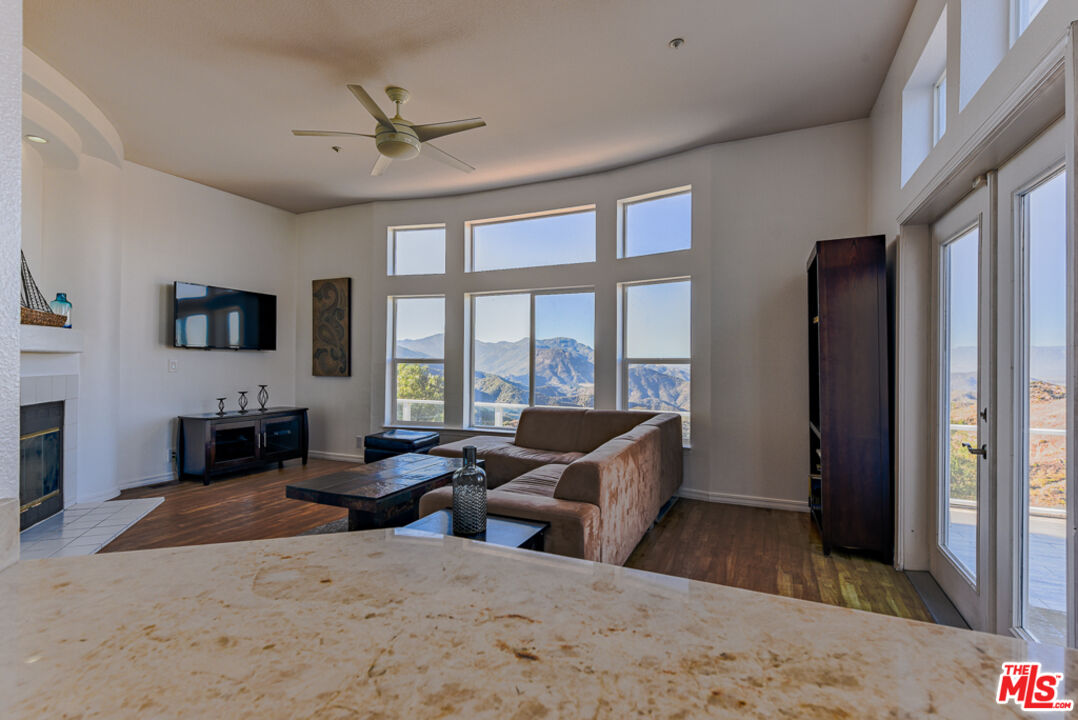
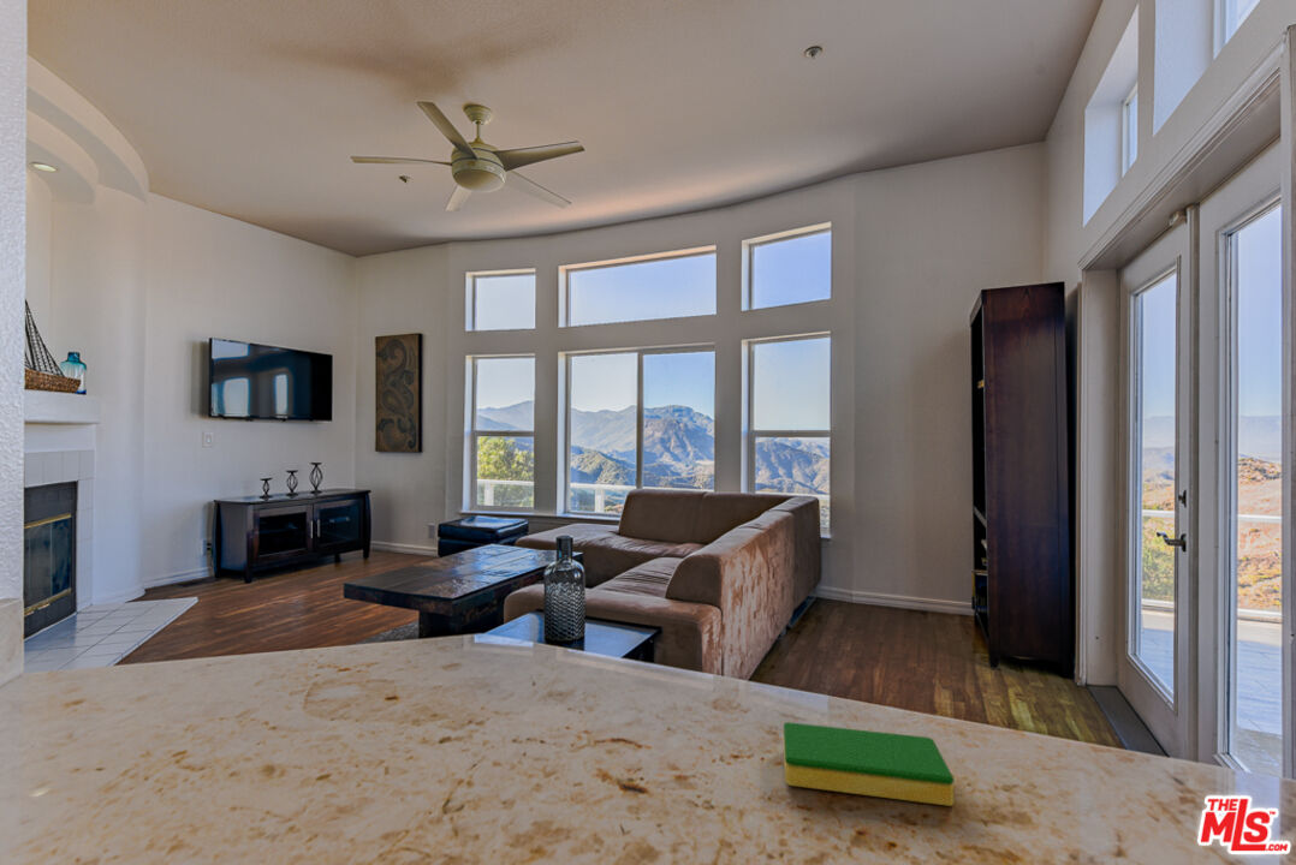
+ dish sponge [783,721,955,807]
